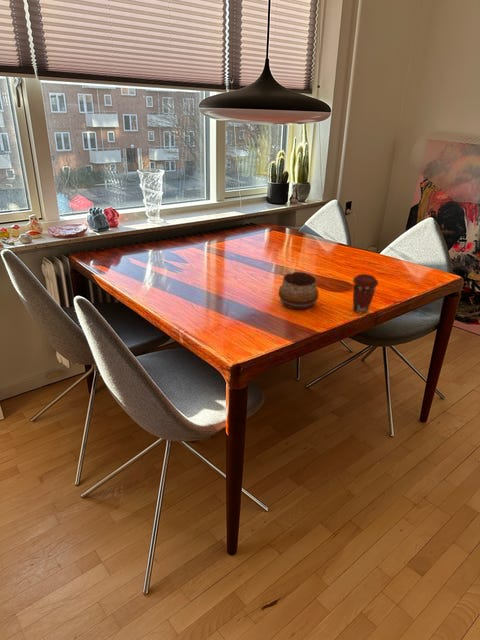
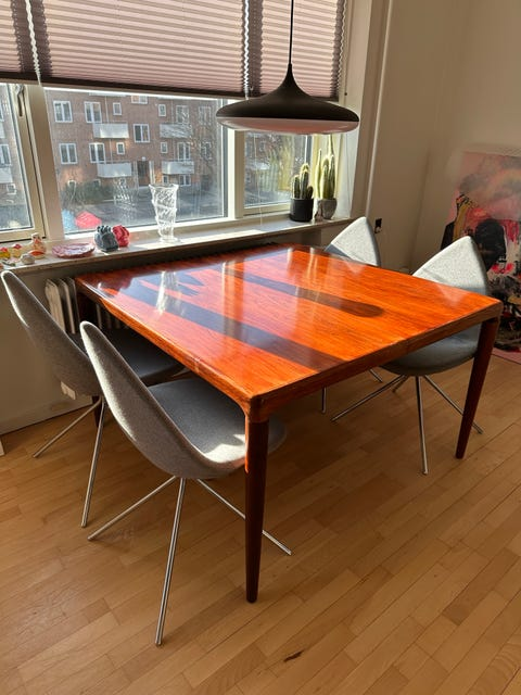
- coffee cup [352,273,379,314]
- decorative bowl [277,271,320,311]
